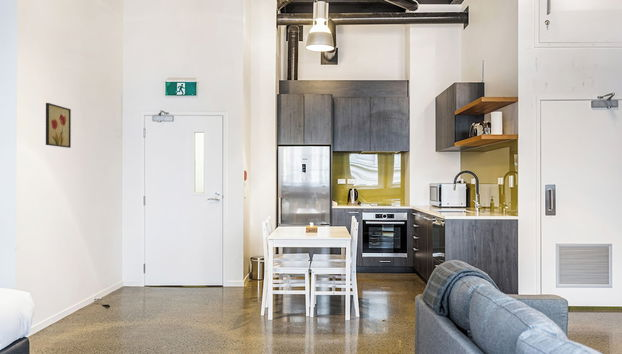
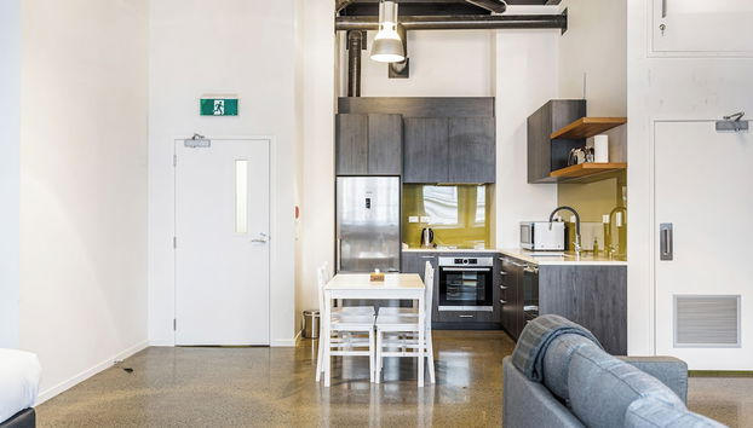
- wall art [45,102,72,149]
